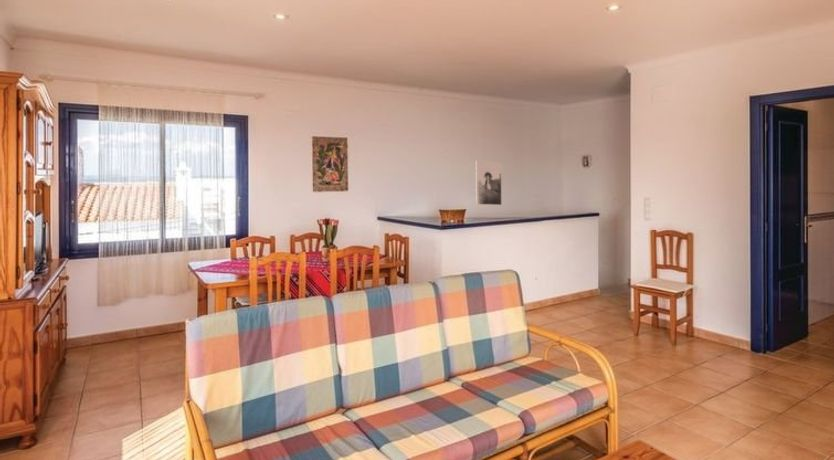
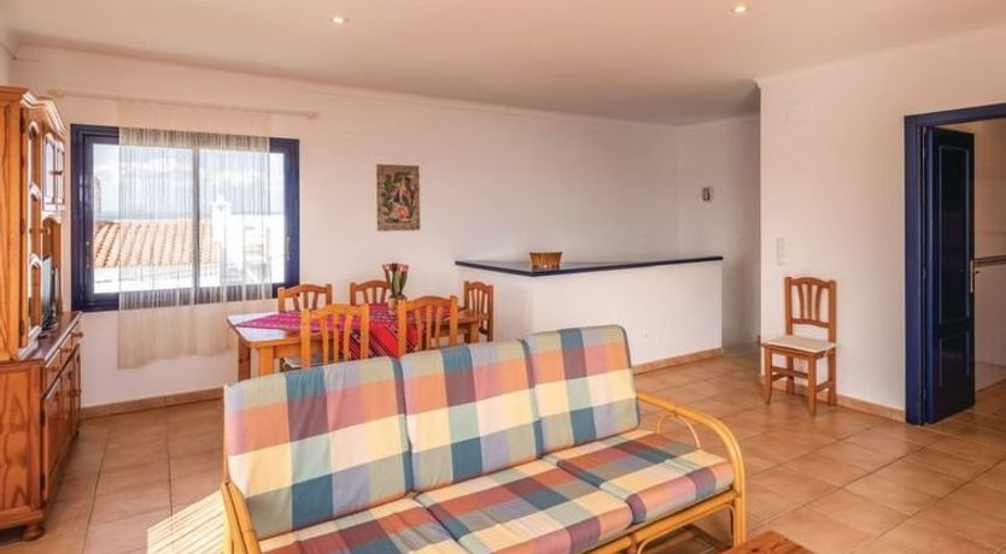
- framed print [474,159,503,206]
